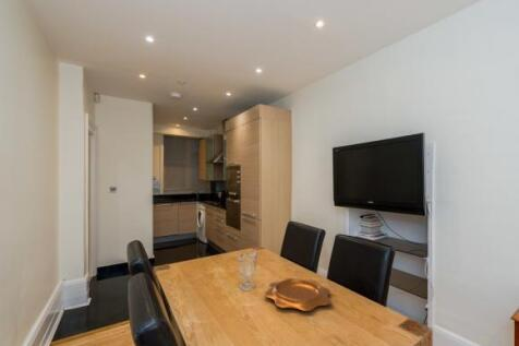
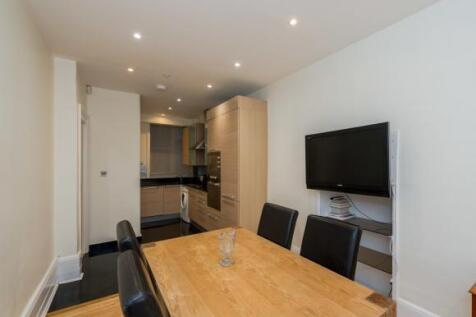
- decorative bowl [263,277,334,312]
